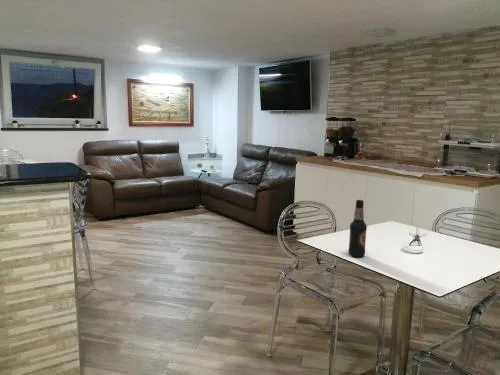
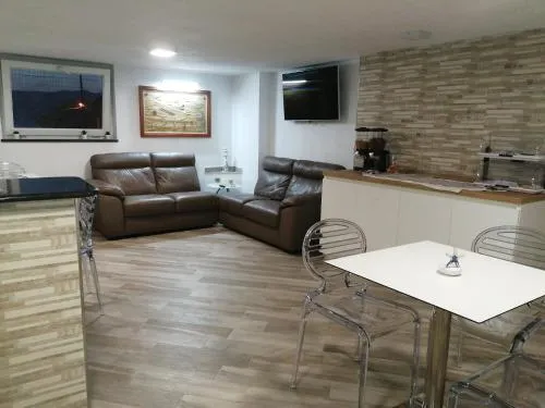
- bottle [347,199,368,258]
